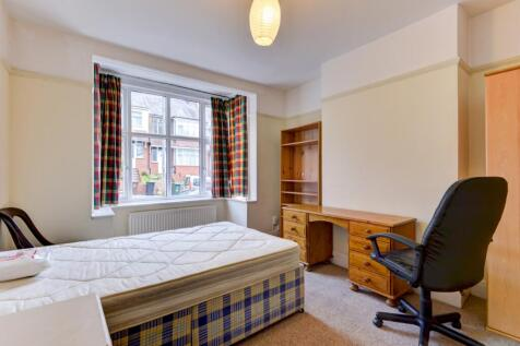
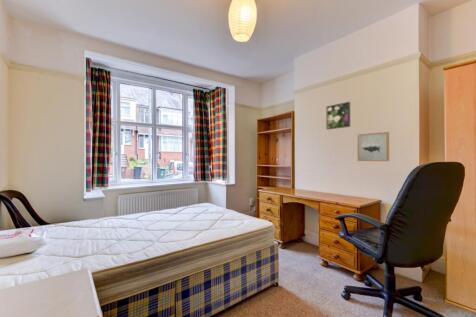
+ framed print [326,101,351,131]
+ wall art [357,131,390,162]
